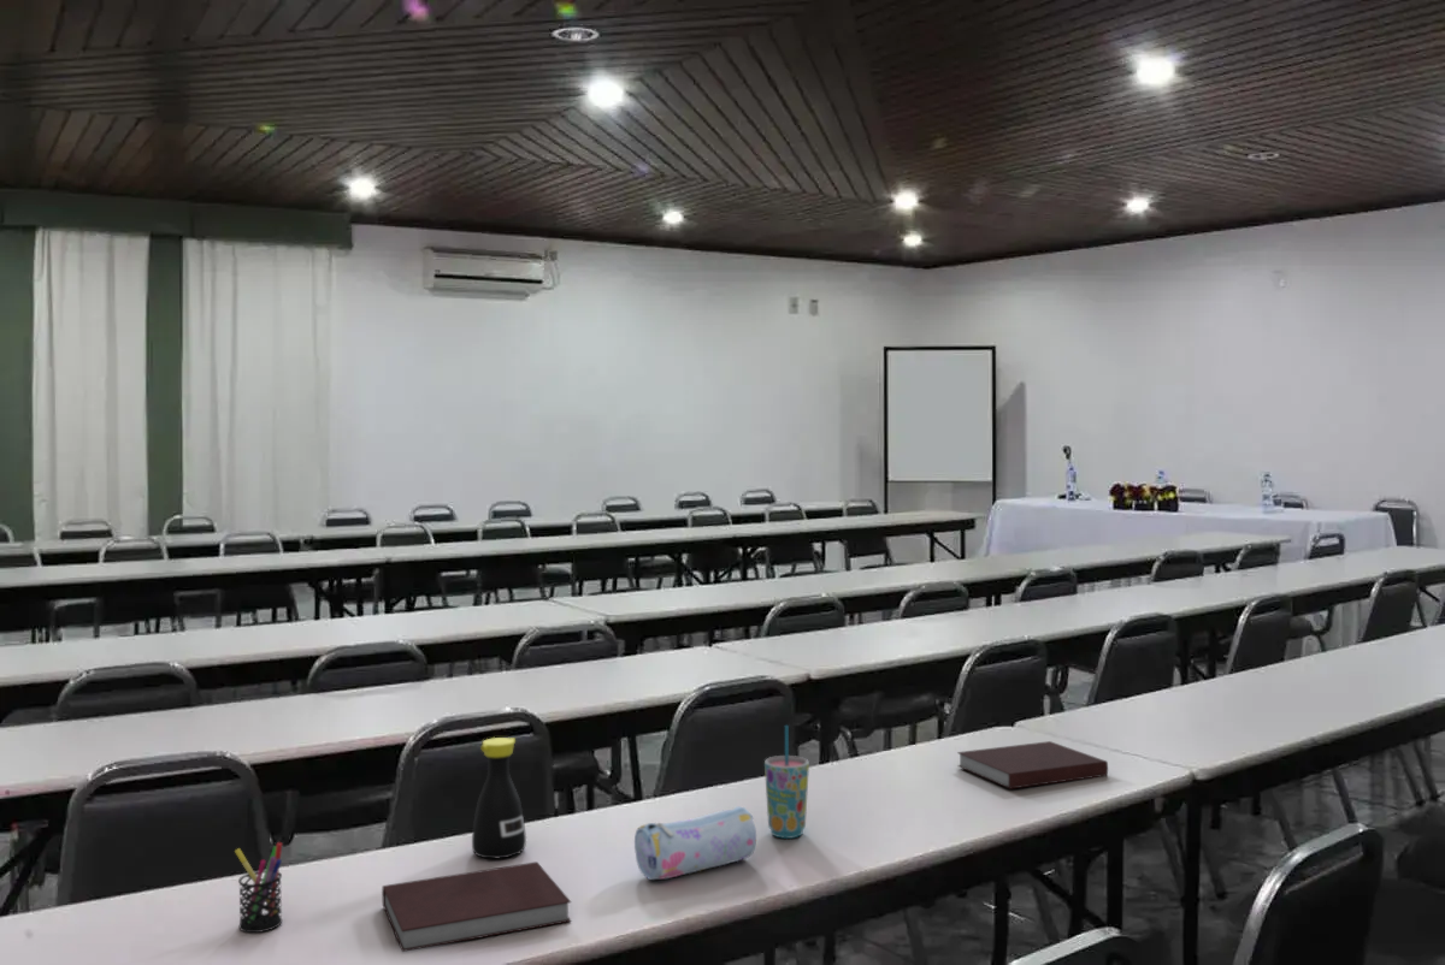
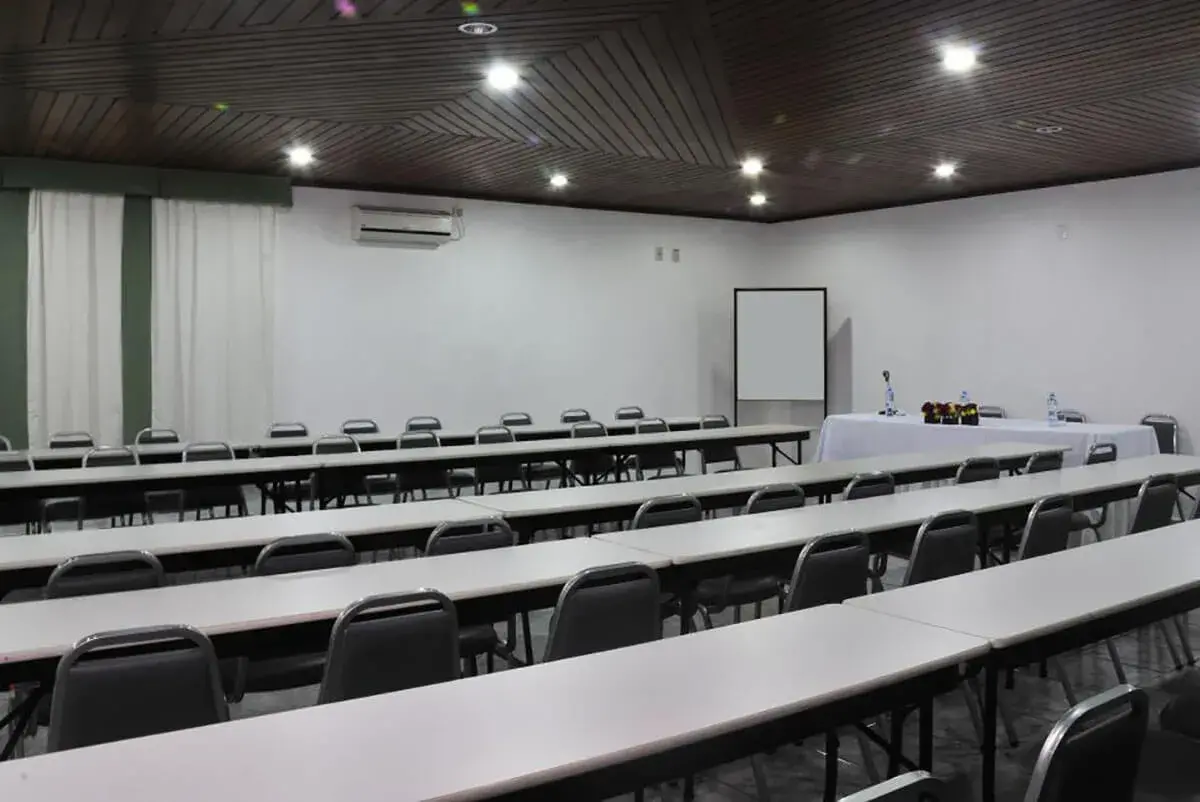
- bottle [471,736,527,859]
- cup [763,724,810,840]
- pencil case [633,805,757,881]
- notebook [381,860,572,953]
- notebook [956,740,1109,791]
- pen holder [234,841,283,934]
